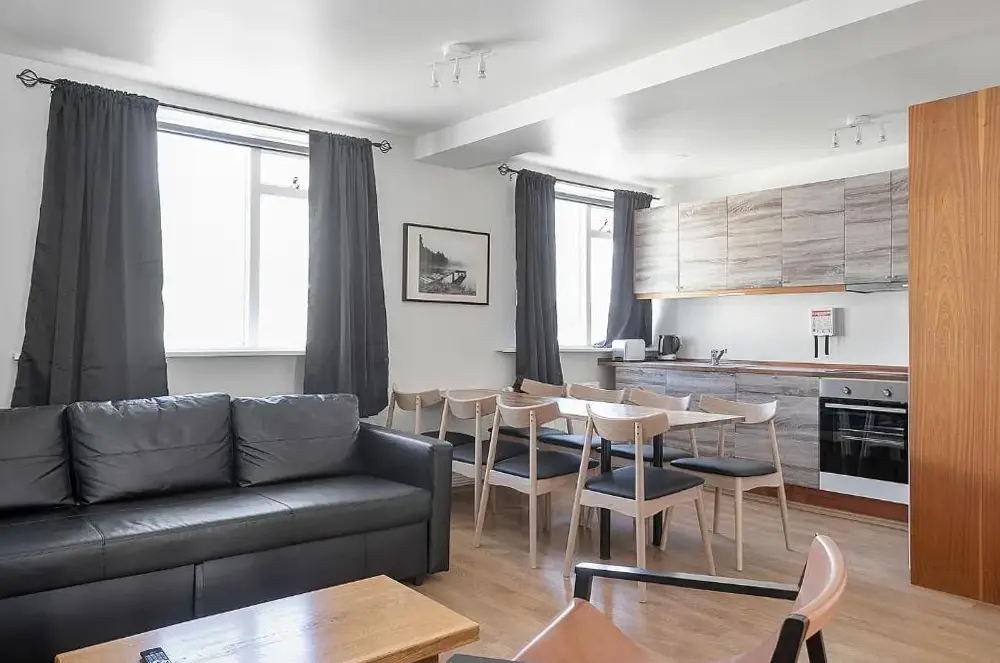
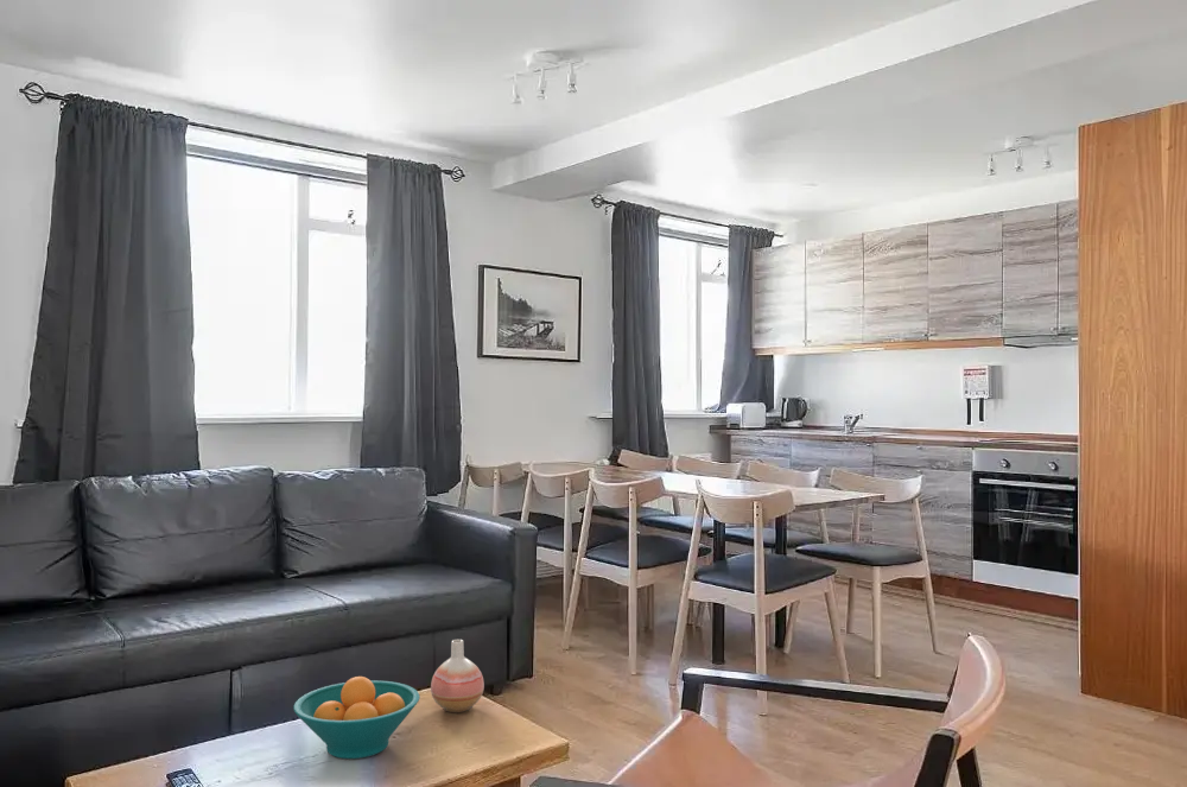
+ fruit bowl [292,675,421,760]
+ vase [430,639,485,713]
